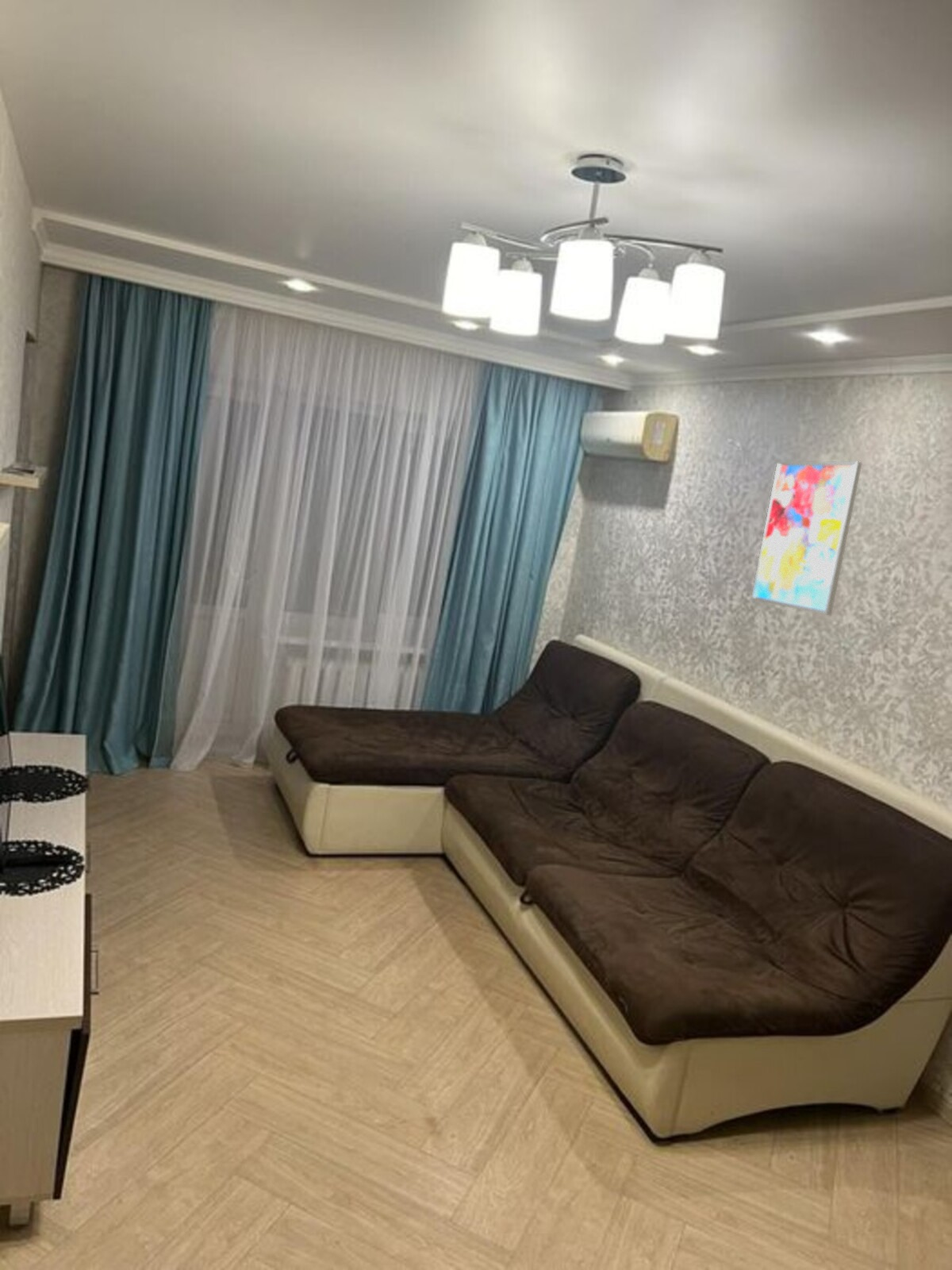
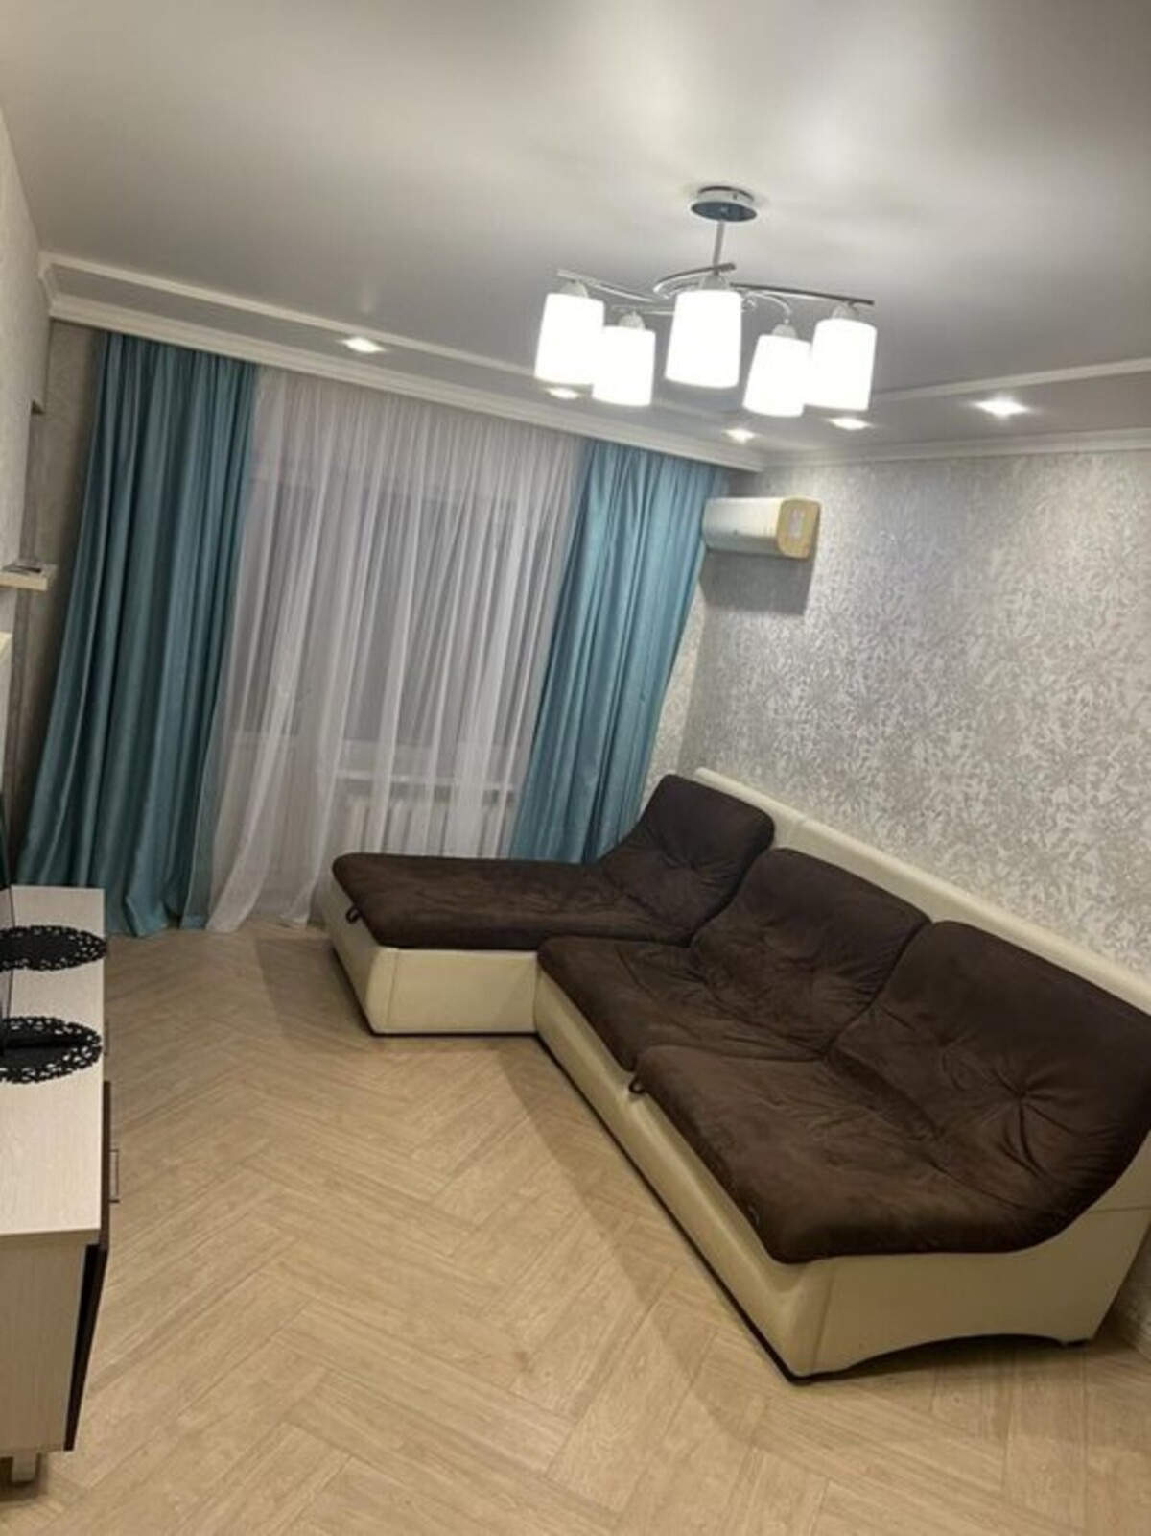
- wall art [750,460,863,617]
